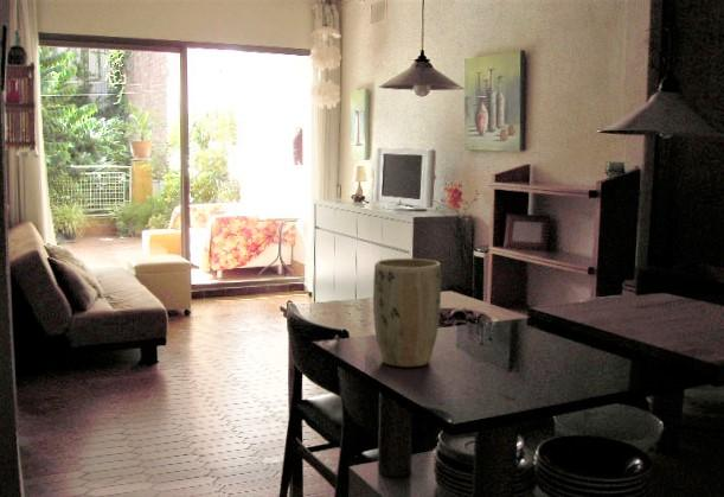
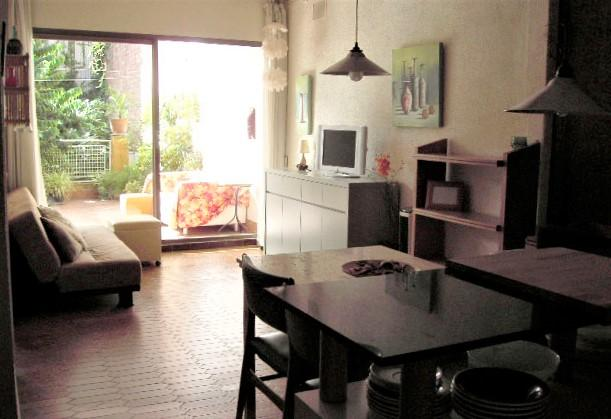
- plant pot [372,257,442,368]
